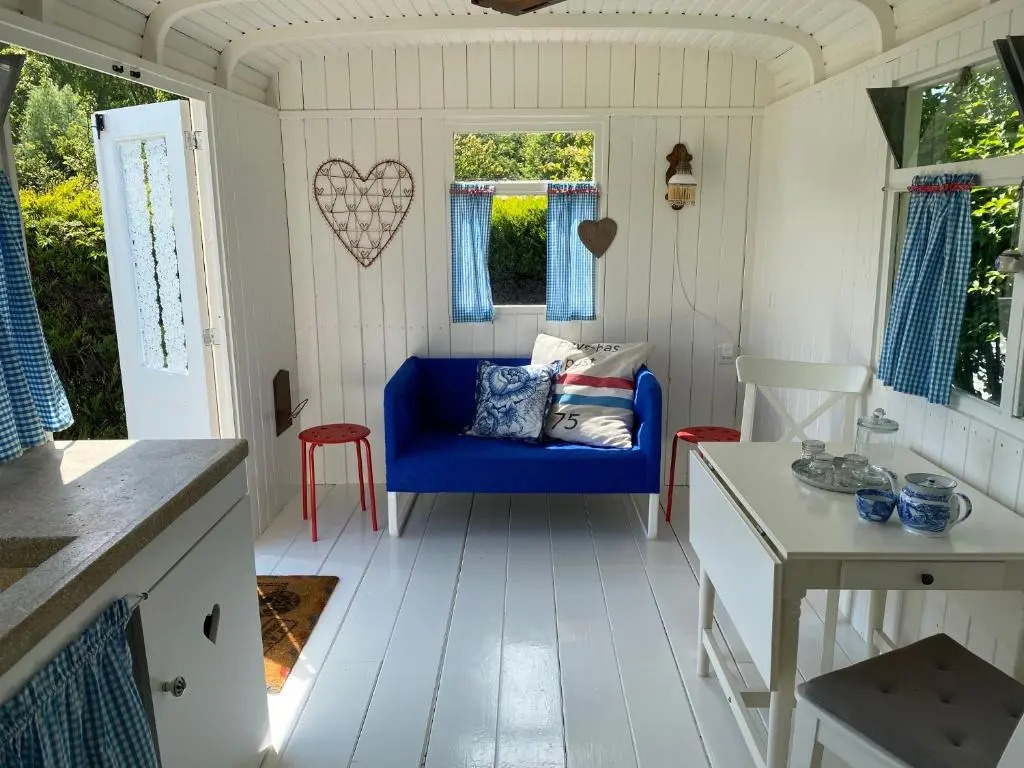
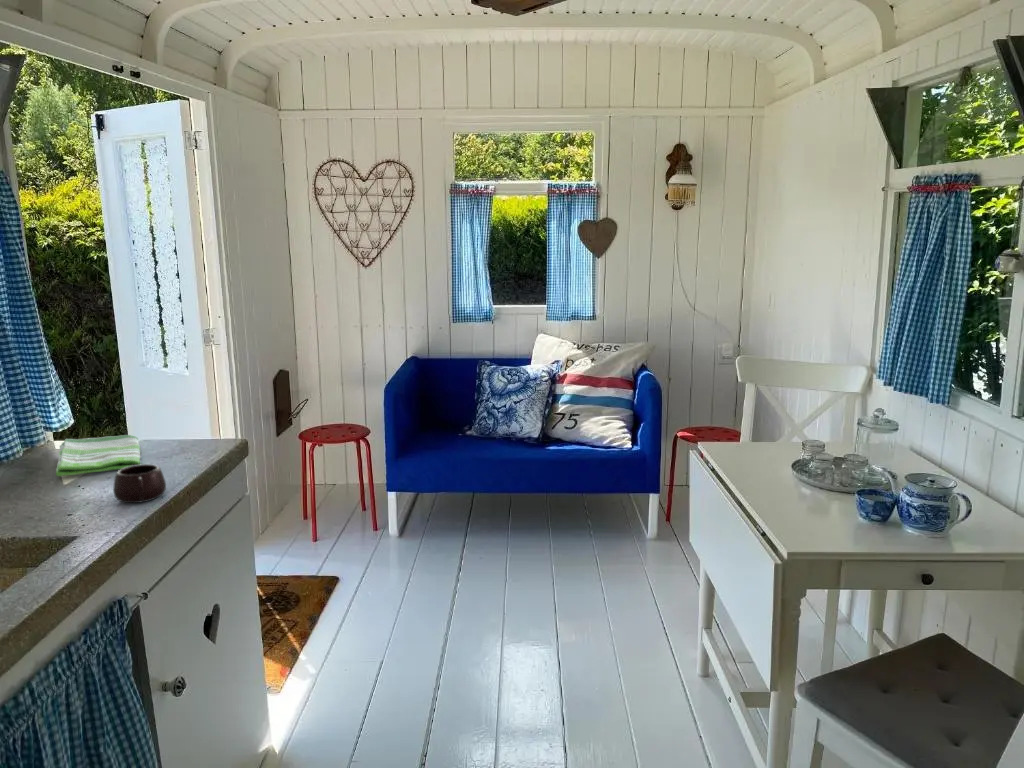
+ dish towel [55,434,142,477]
+ mug [112,463,167,504]
